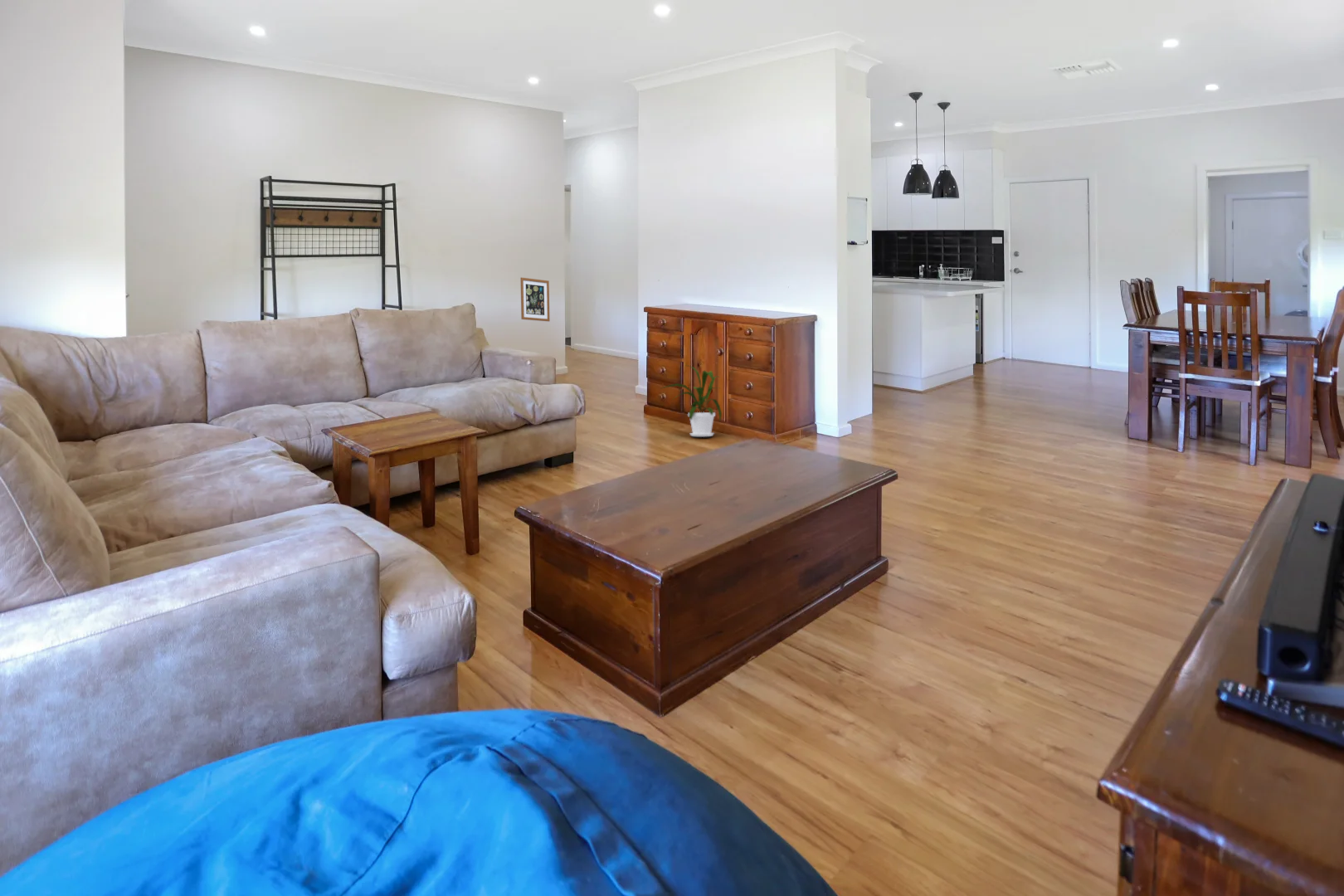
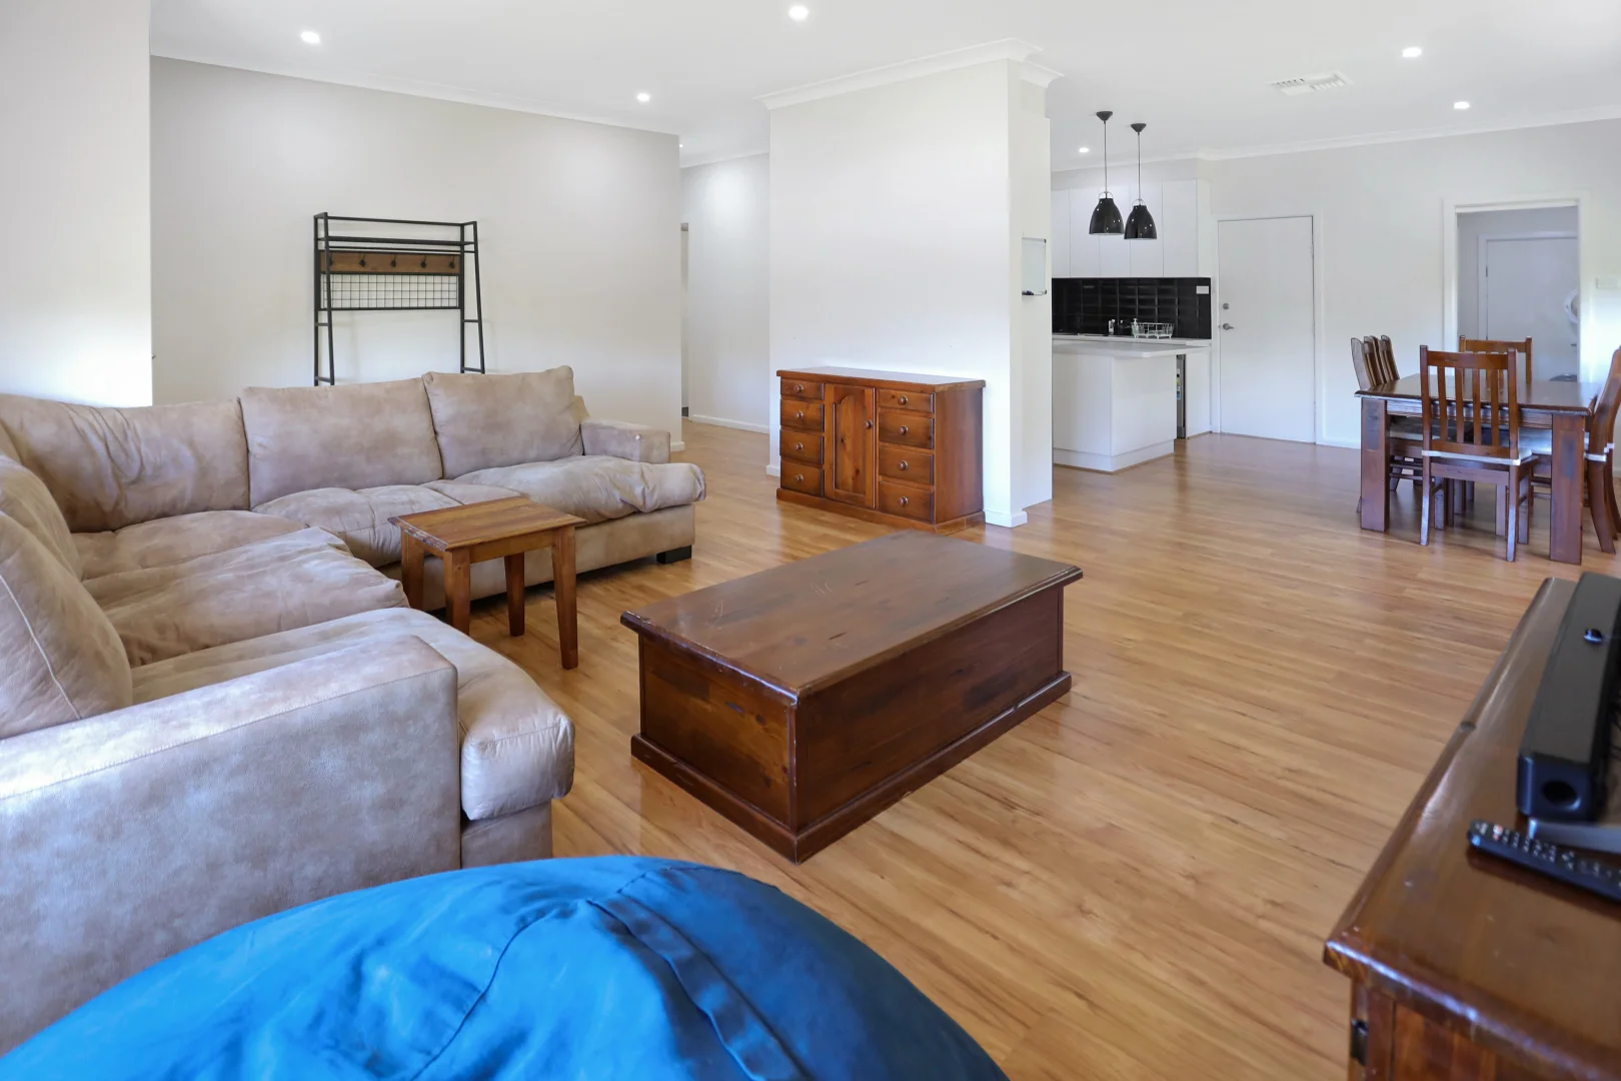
- wall art [520,276,550,322]
- house plant [660,364,723,437]
